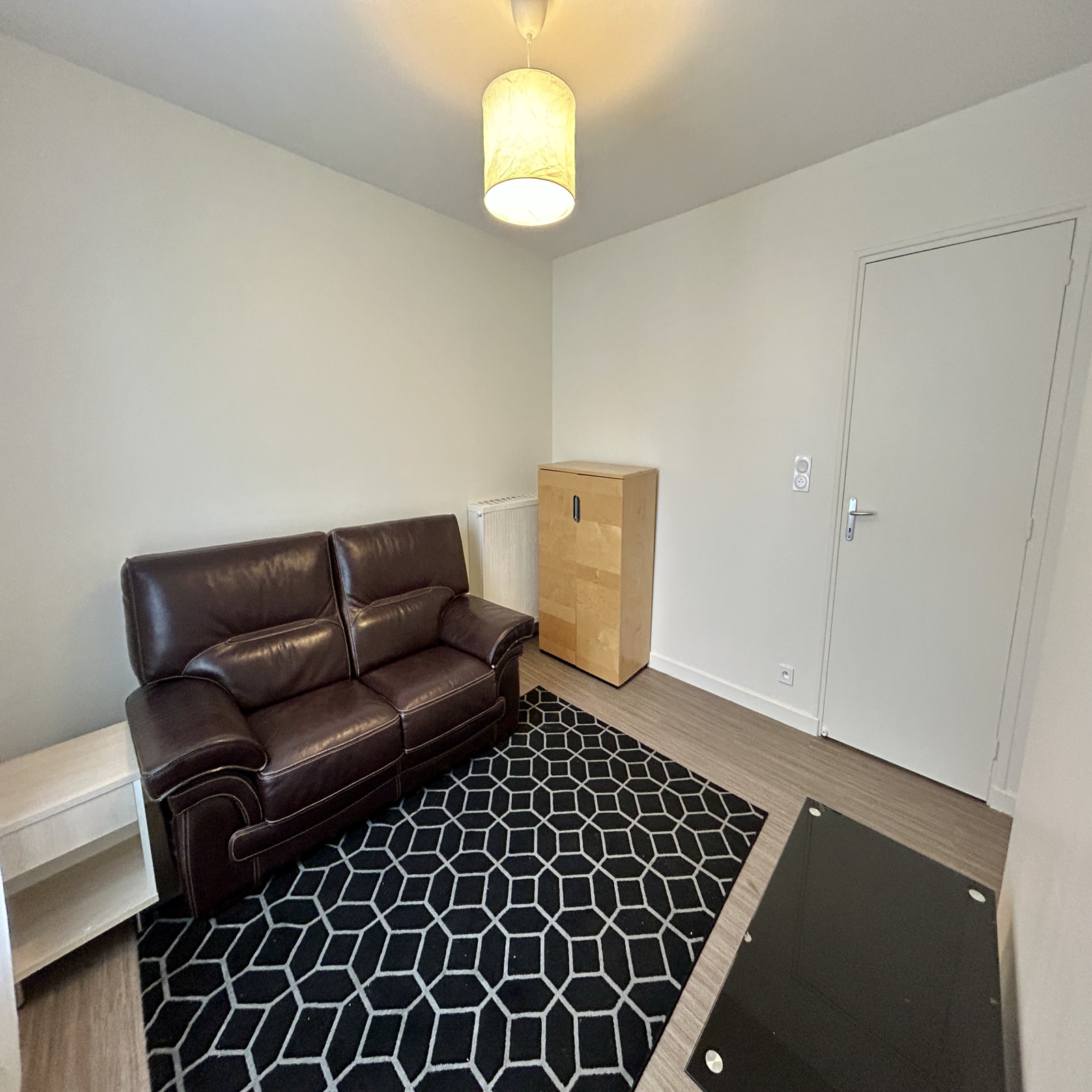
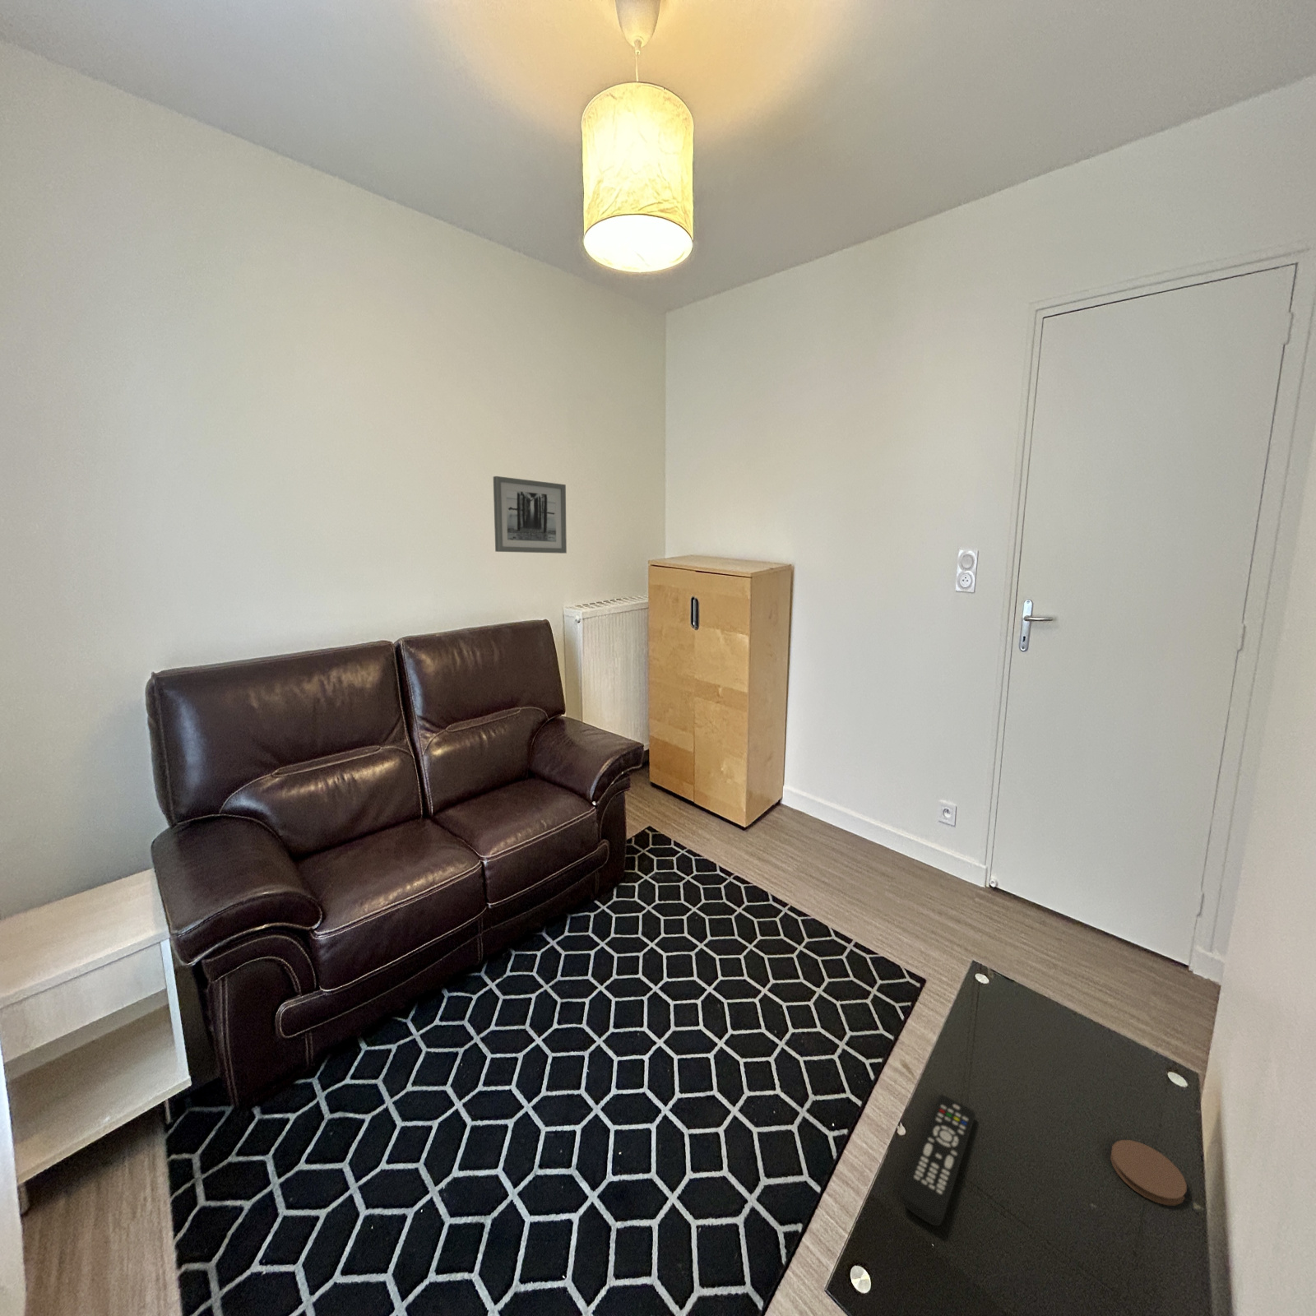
+ wall art [493,475,568,554]
+ coaster [1110,1139,1188,1206]
+ remote control [900,1094,976,1227]
